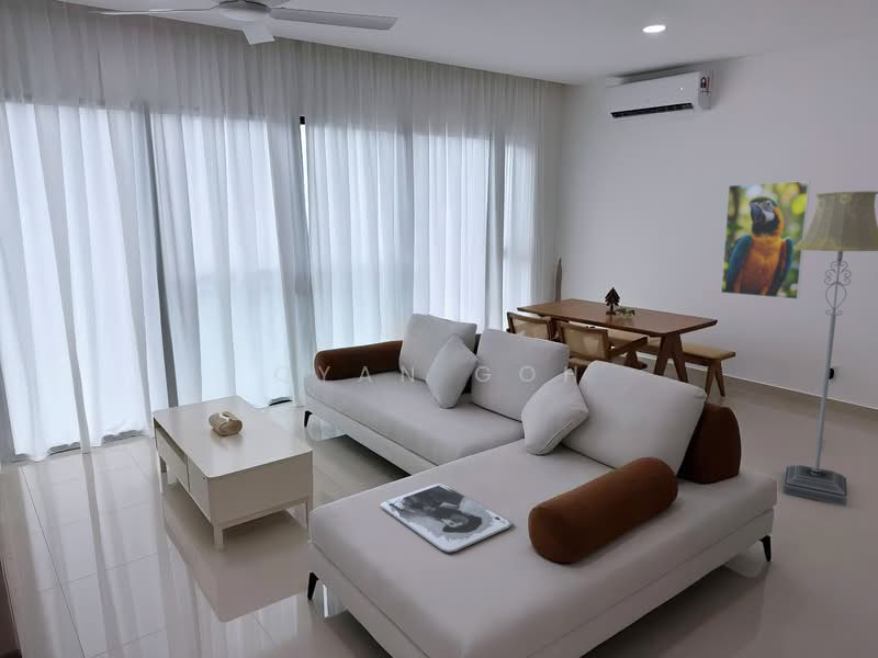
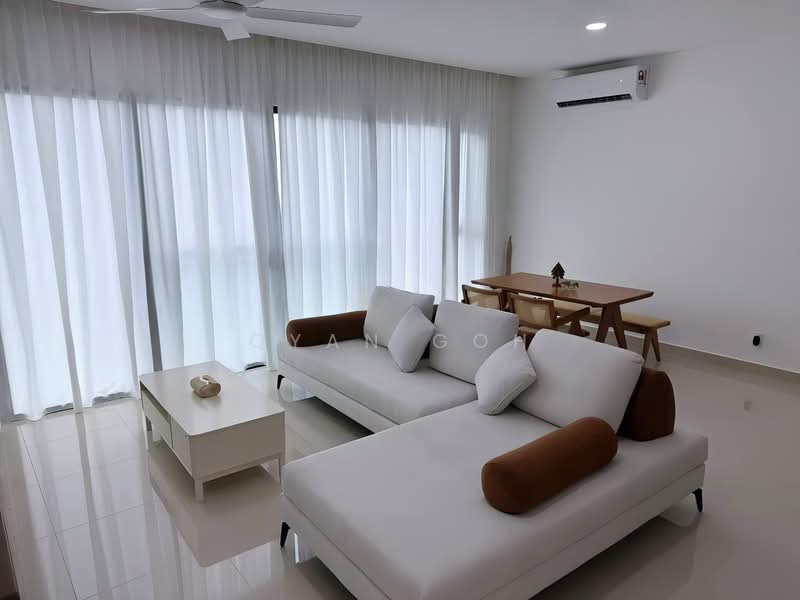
- tray [380,483,513,554]
- floor lamp [781,190,878,507]
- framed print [720,180,811,300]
